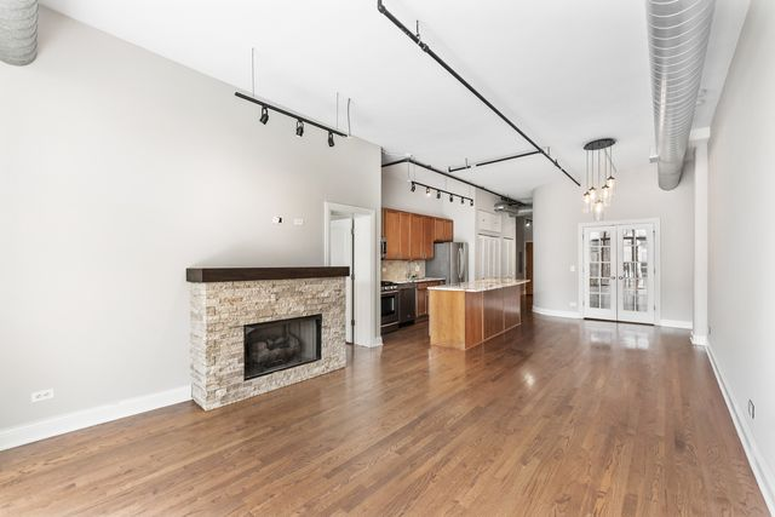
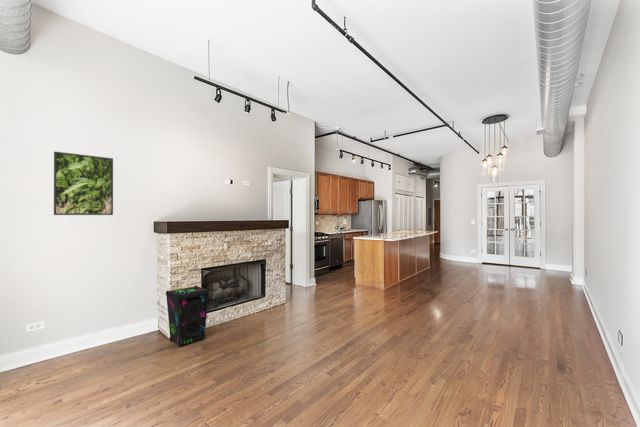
+ speaker [165,285,210,348]
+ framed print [53,150,114,216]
